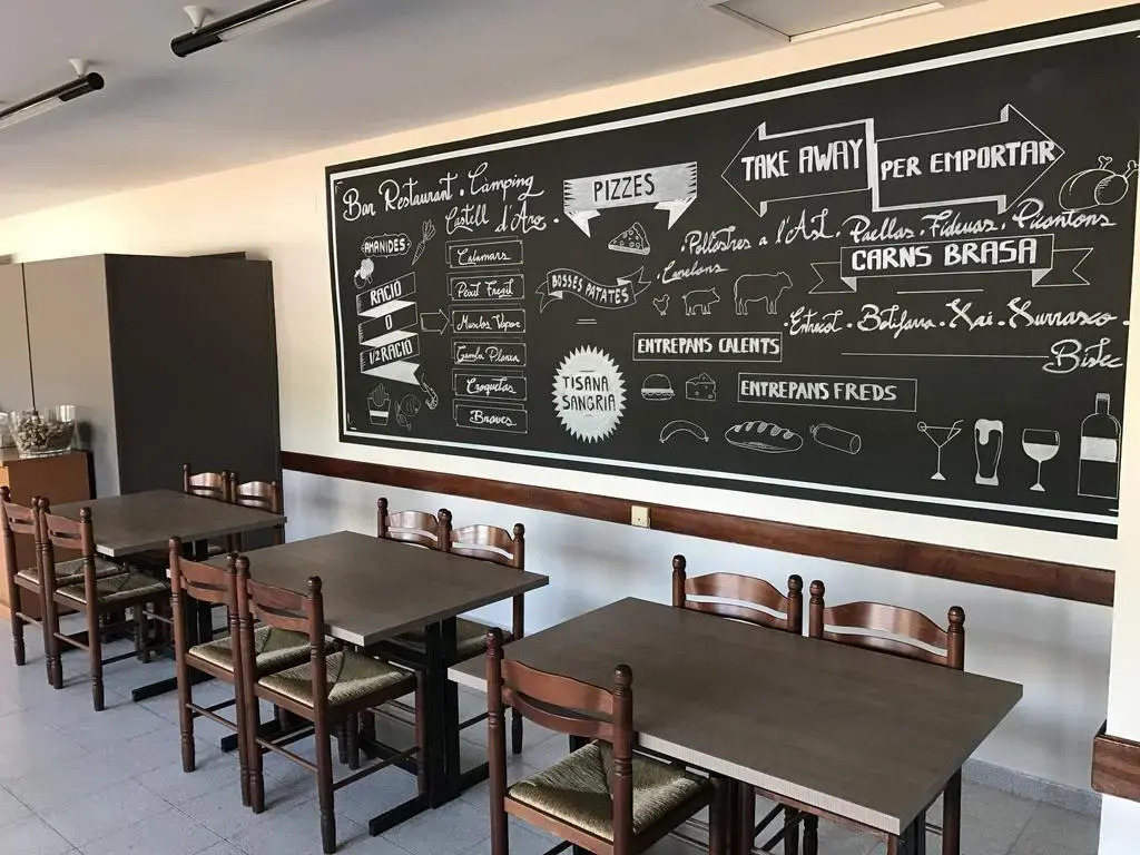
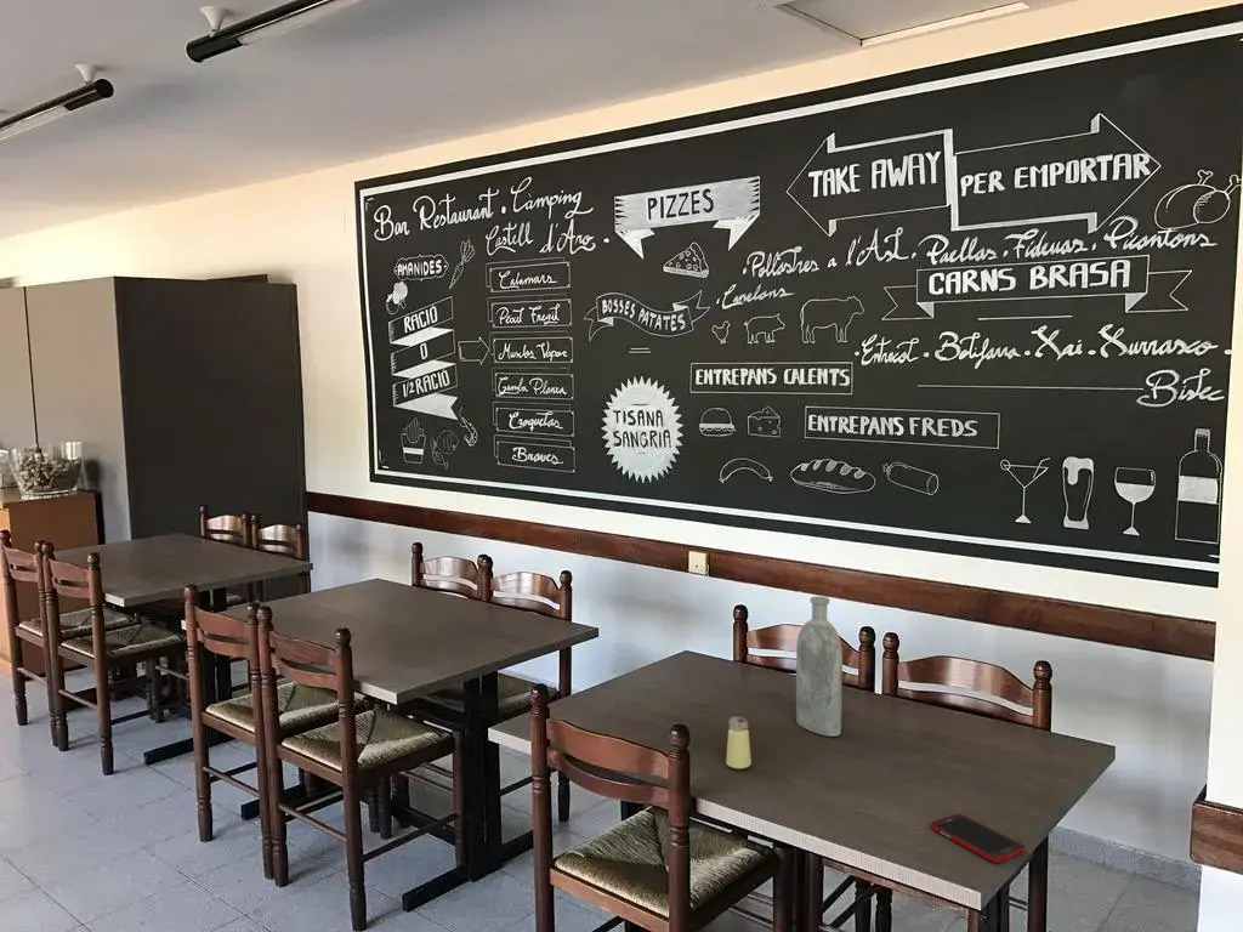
+ saltshaker [725,715,753,771]
+ cell phone [929,813,1027,864]
+ bottle [795,595,844,738]
